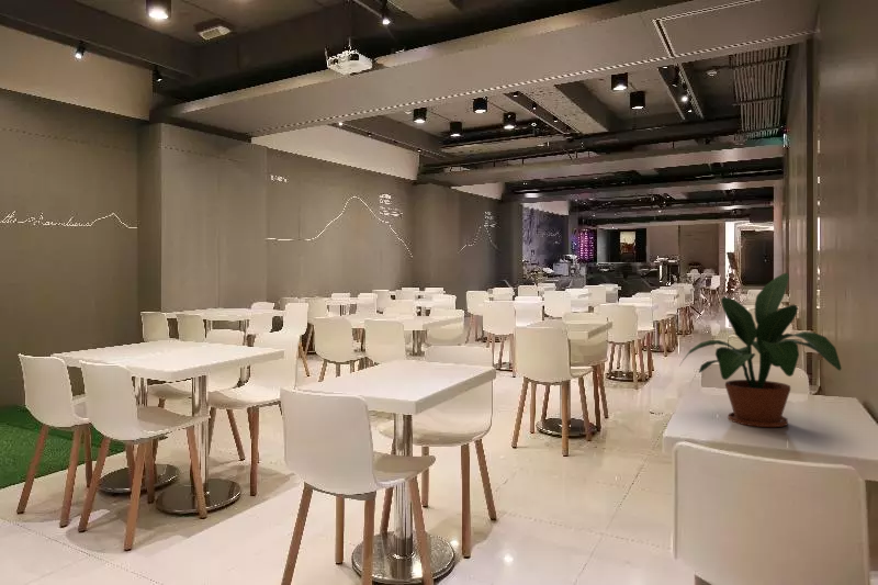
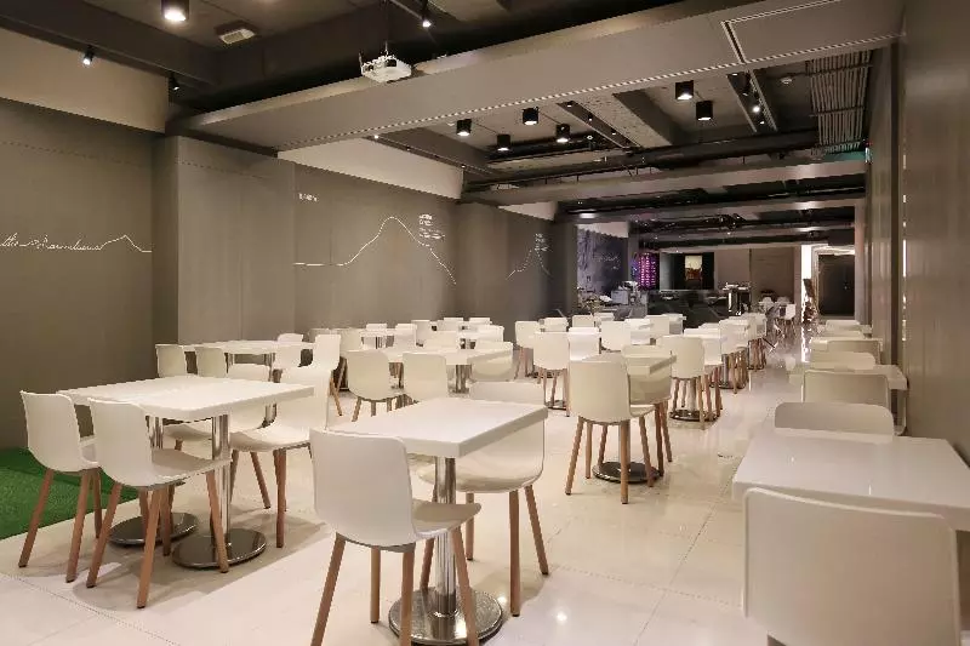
- potted plant [678,272,843,428]
